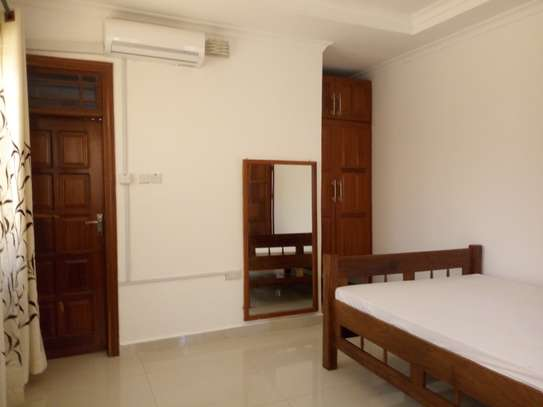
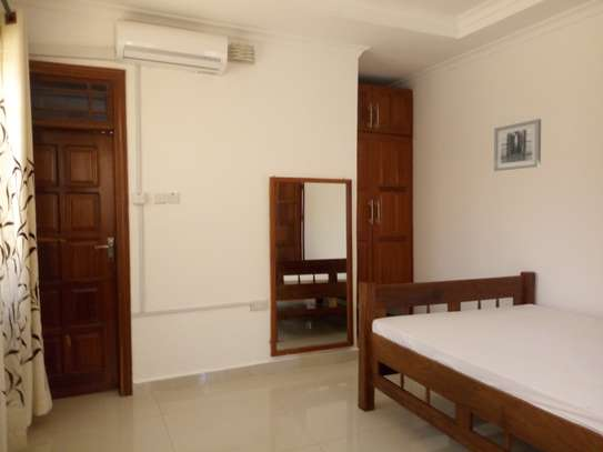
+ wall art [493,118,542,172]
